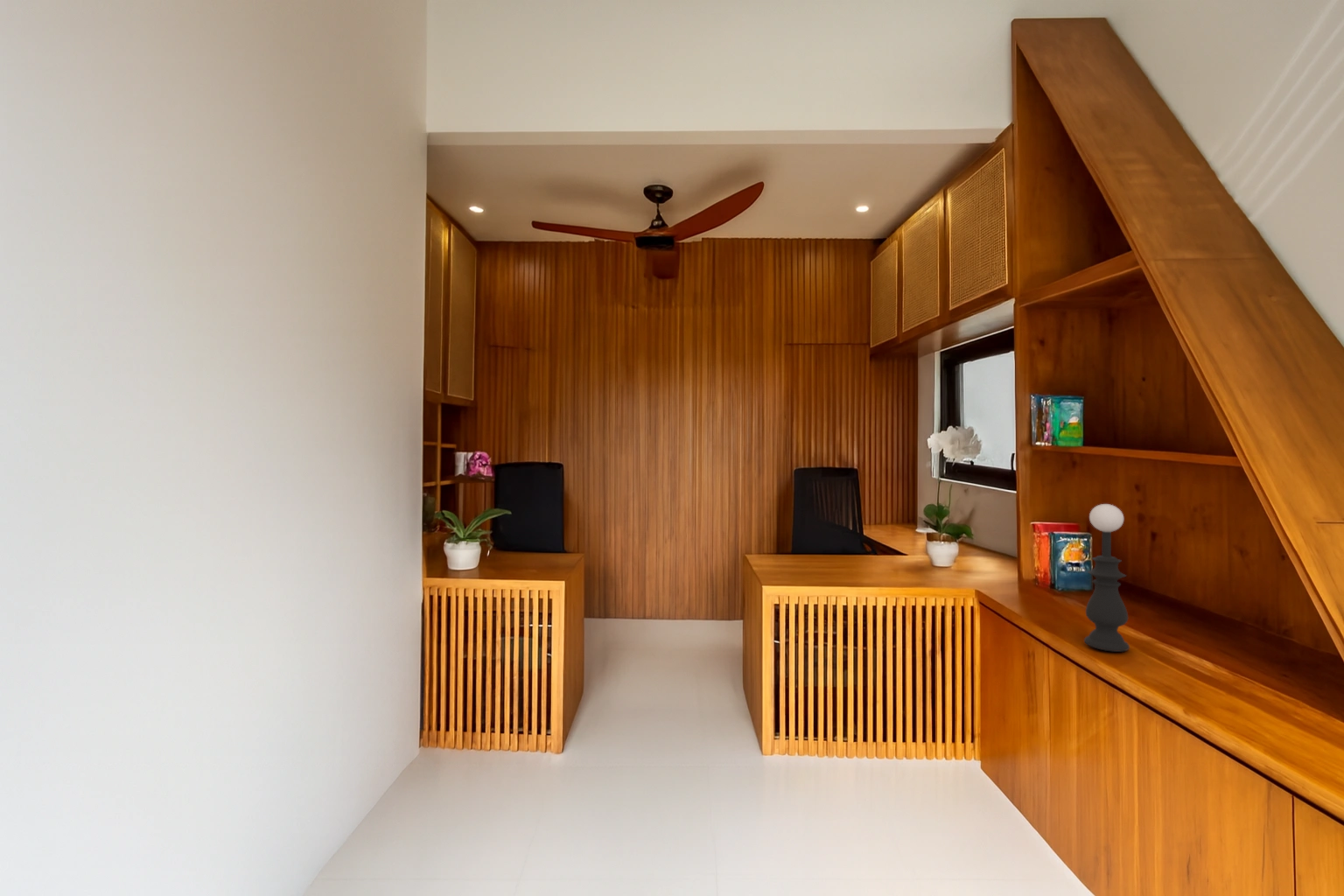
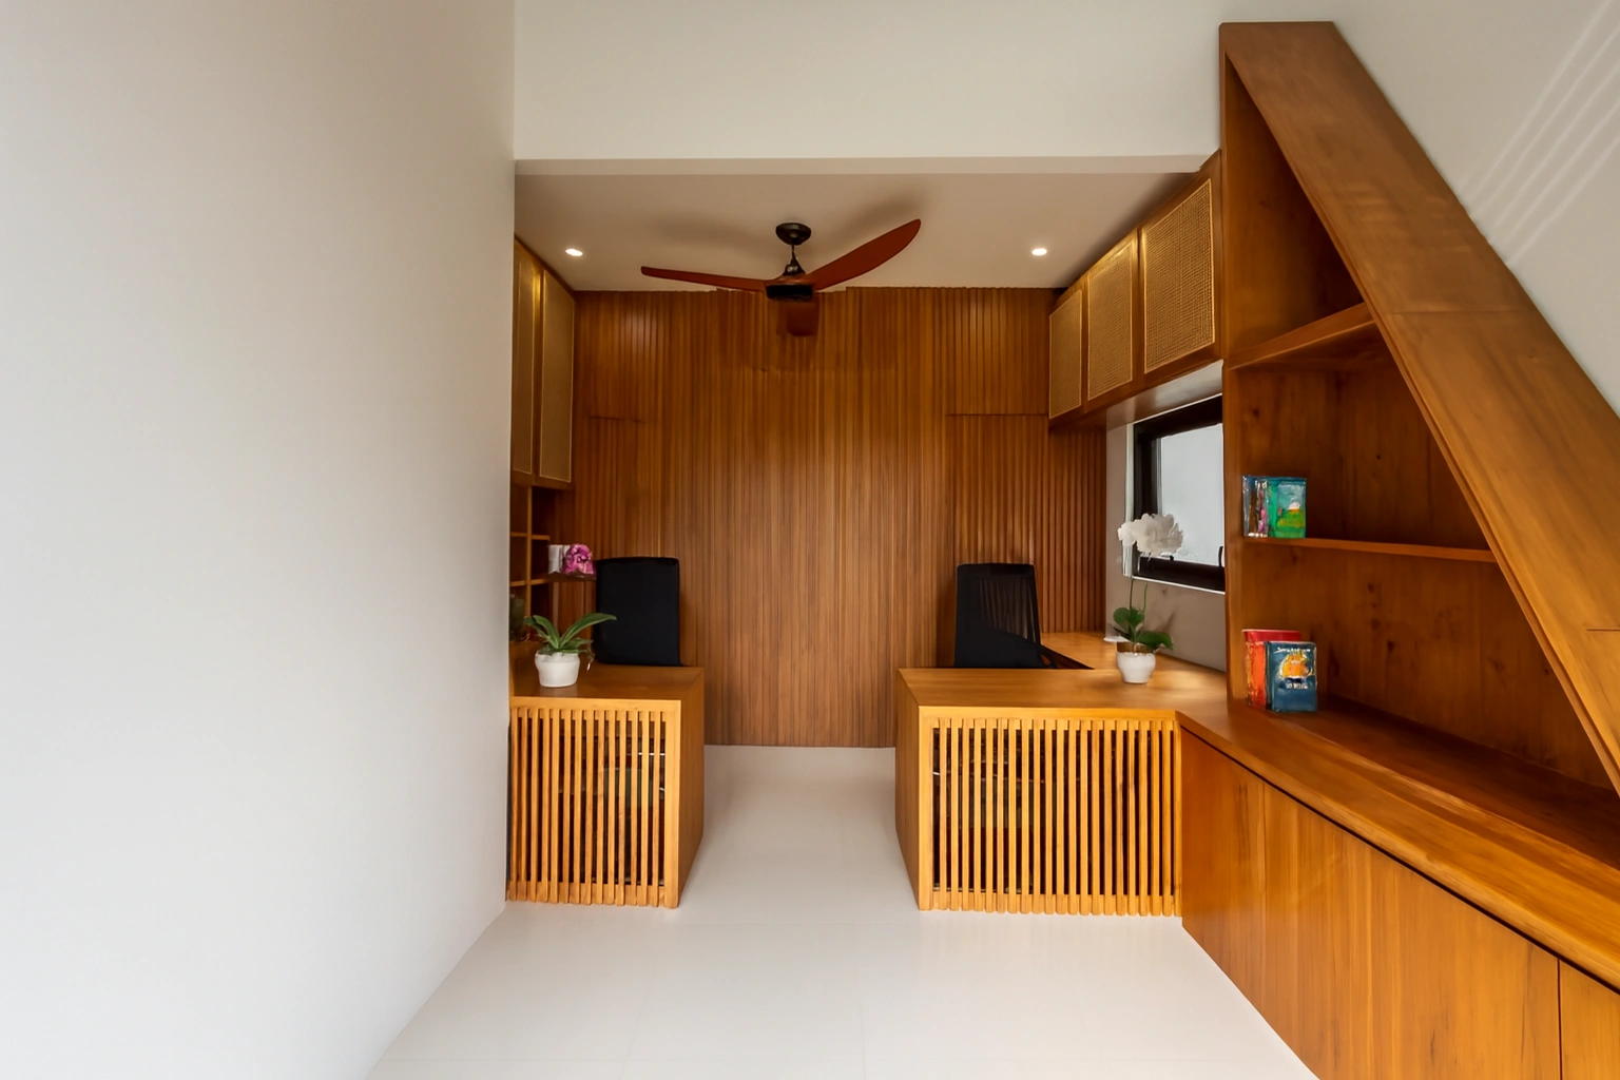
- table lamp [1083,503,1131,653]
